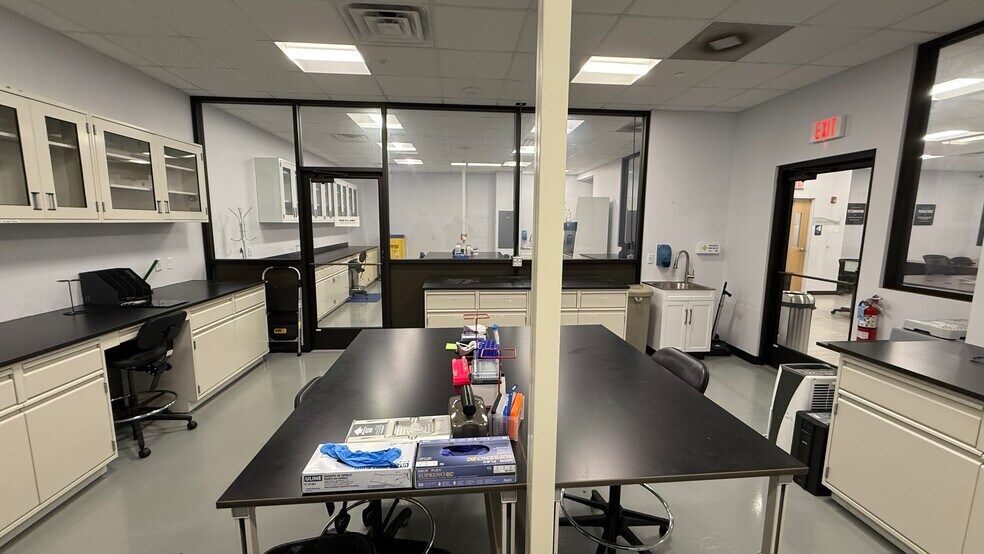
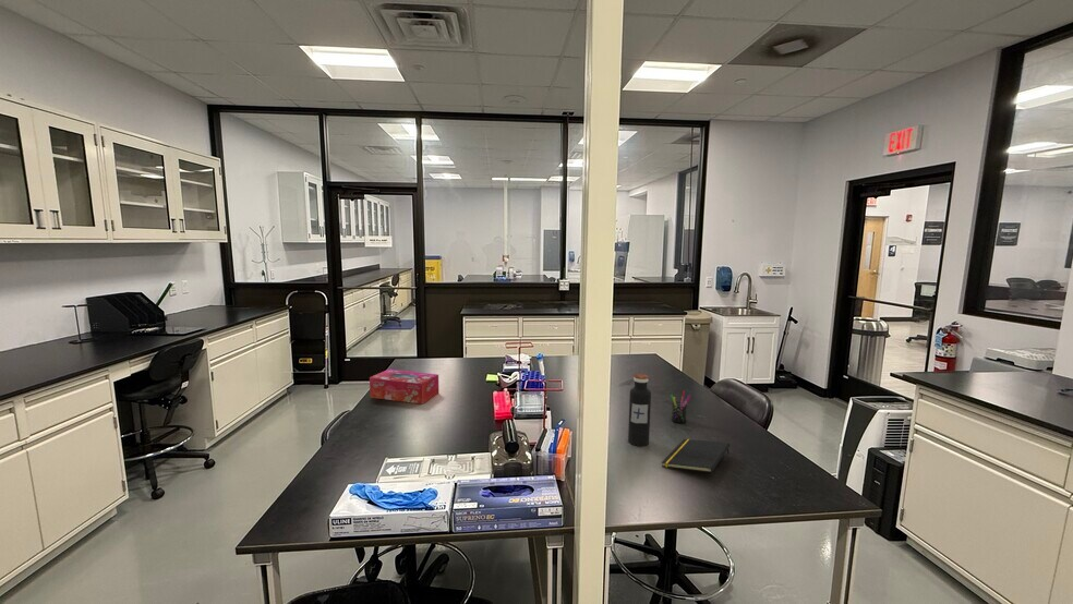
+ pen holder [670,390,691,424]
+ notepad [661,438,731,473]
+ water bottle [627,373,652,447]
+ tissue box [369,369,439,406]
